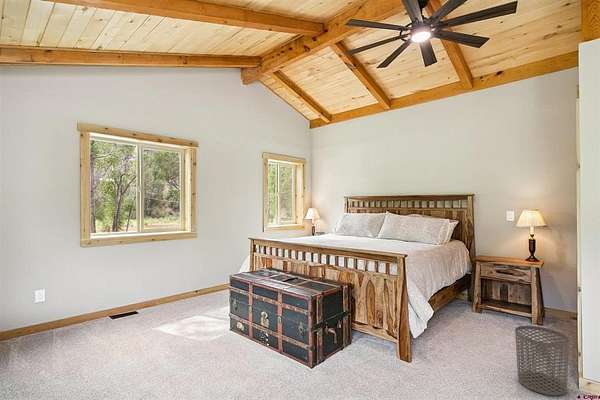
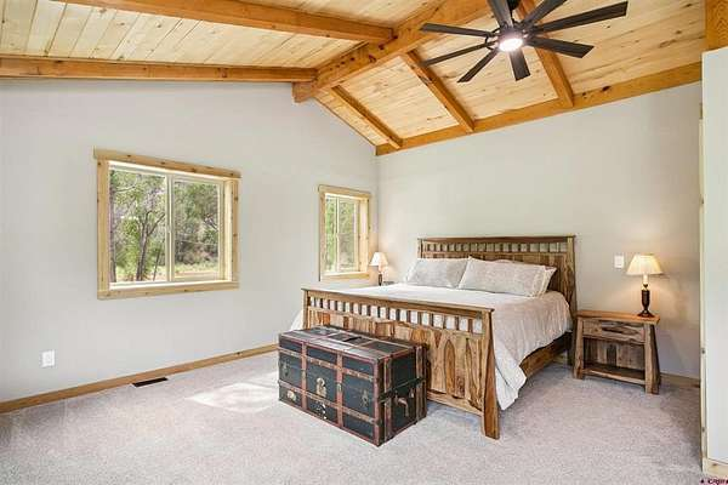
- waste bin [514,325,570,397]
